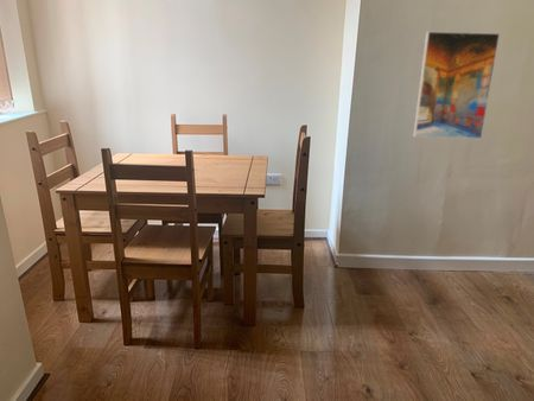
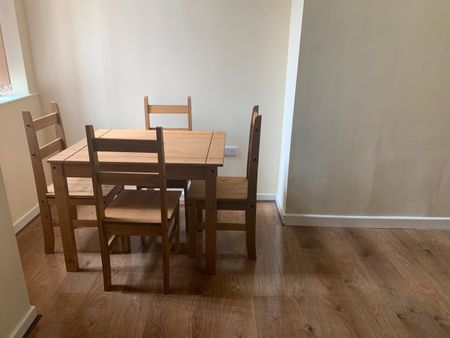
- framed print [412,31,501,140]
